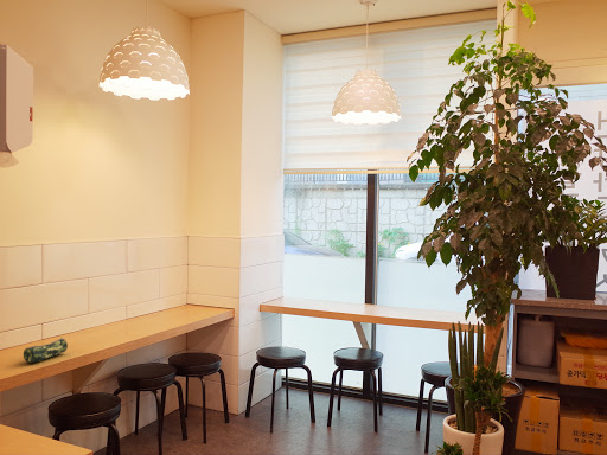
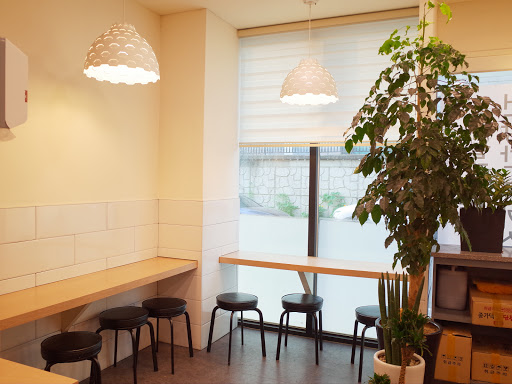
- pencil case [23,337,69,364]
